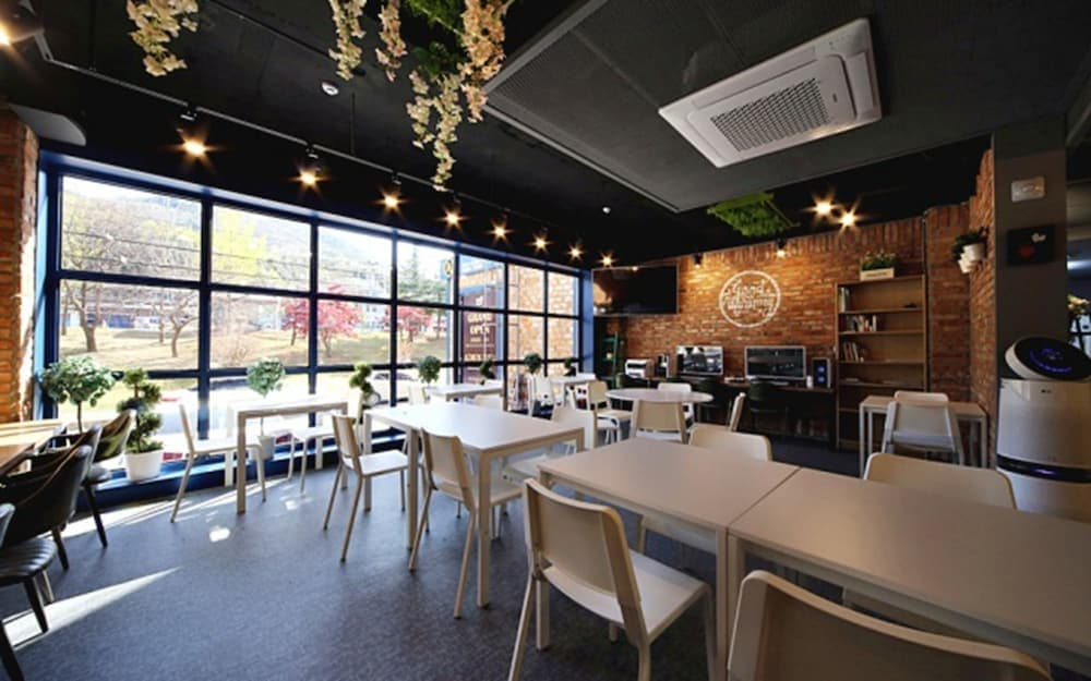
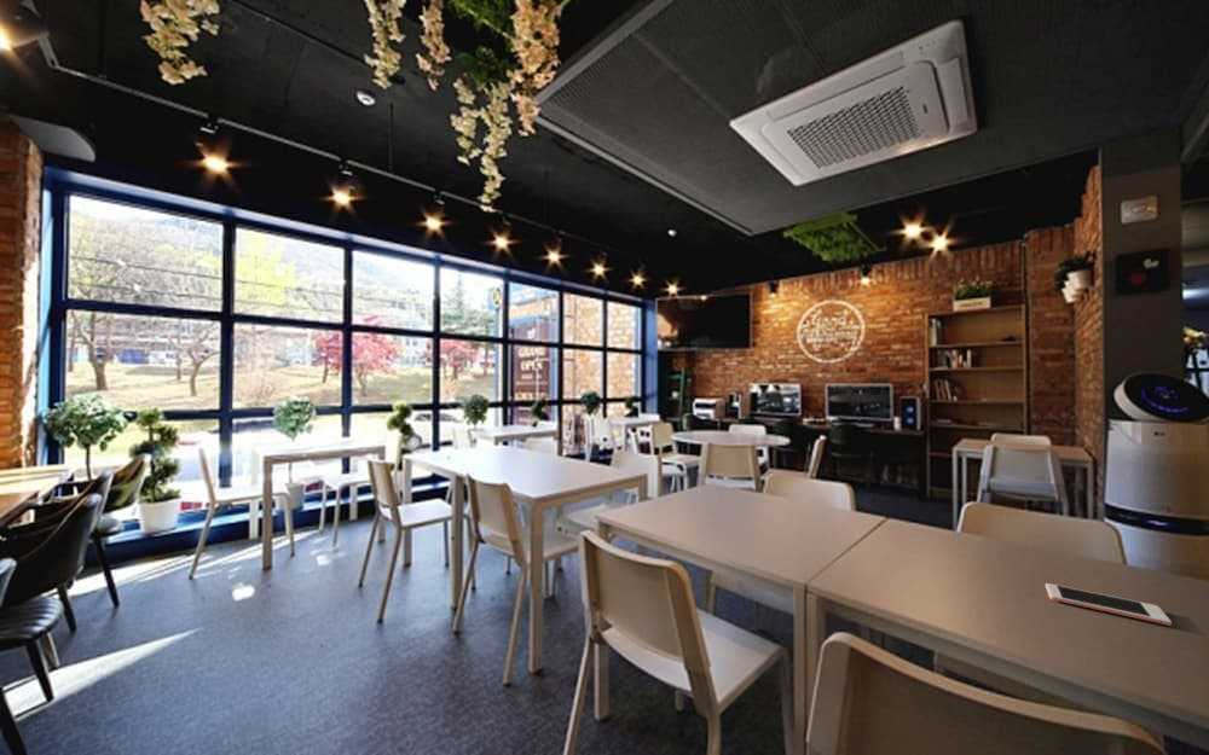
+ cell phone [1045,582,1173,627]
